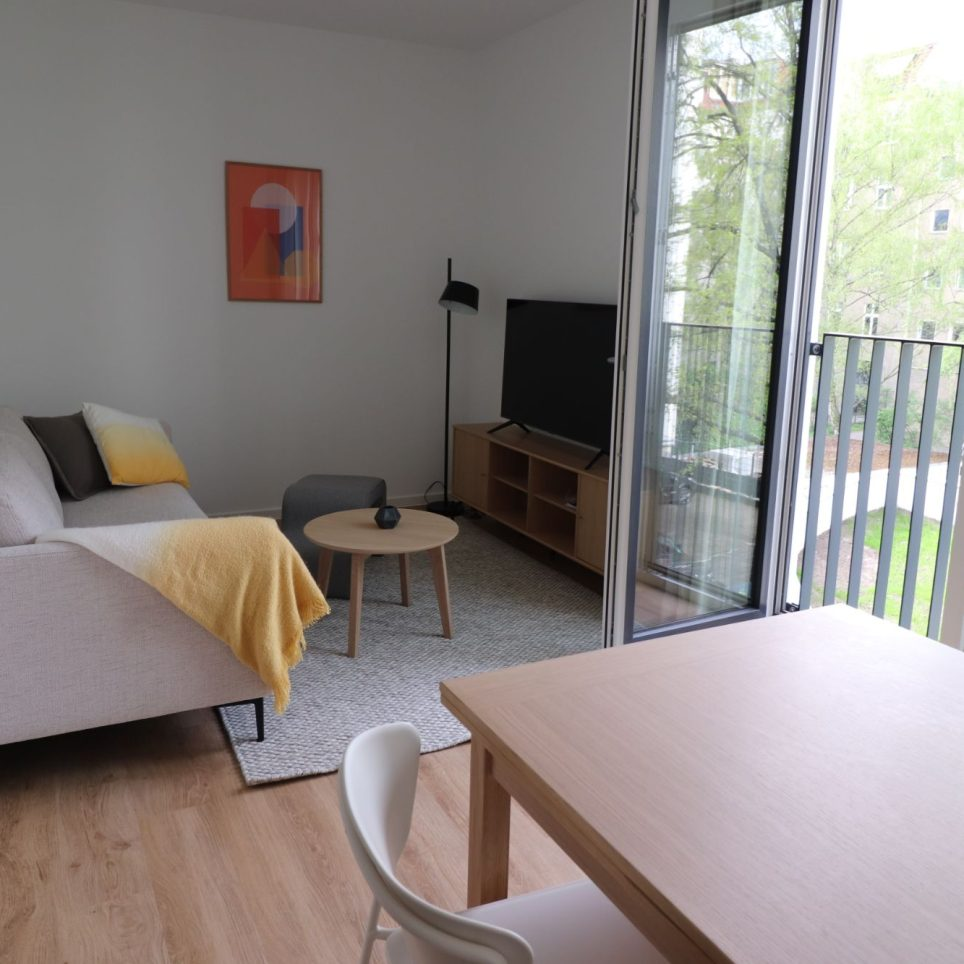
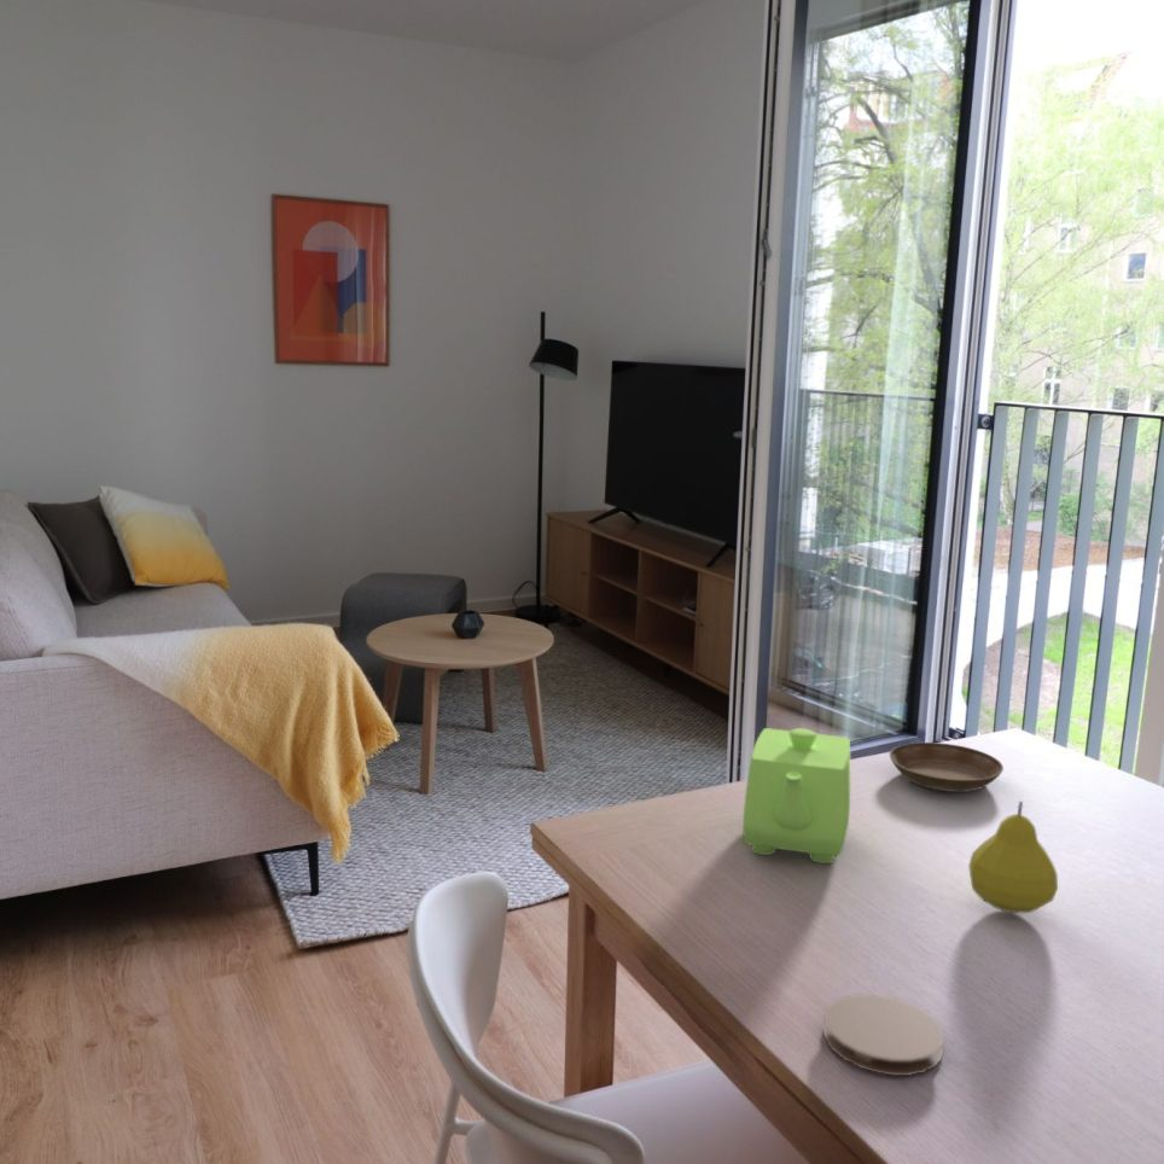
+ coaster [822,994,945,1077]
+ saucer [889,741,1005,793]
+ teapot [741,727,851,865]
+ fruit [967,801,1059,914]
